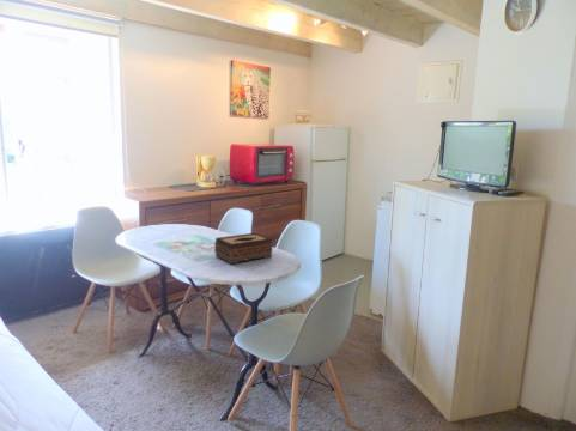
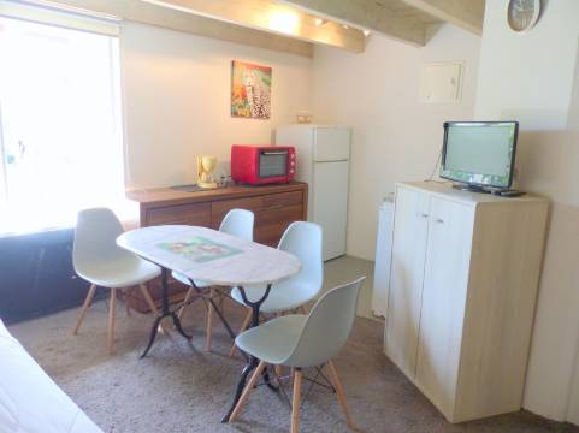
- tissue box [213,232,274,265]
